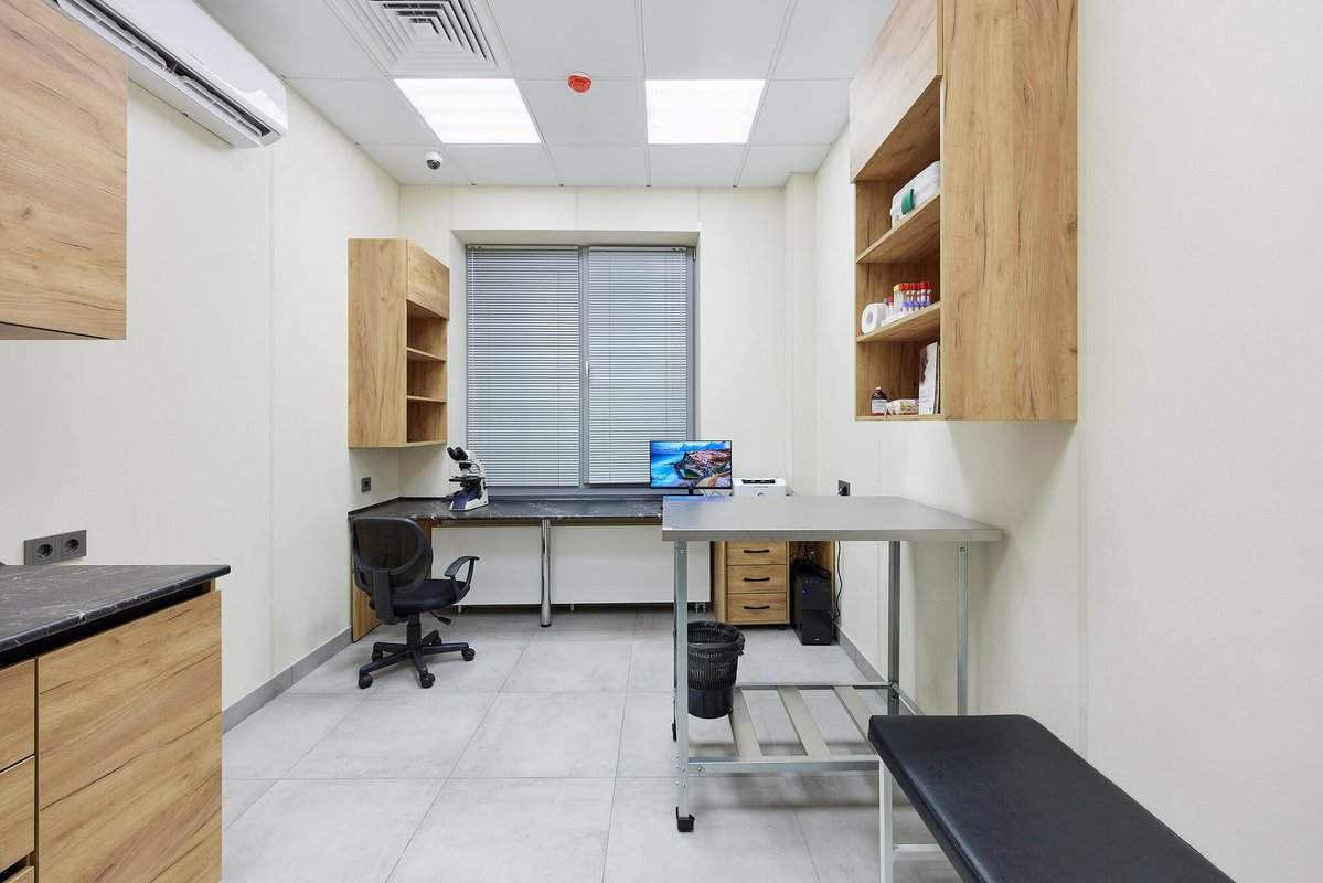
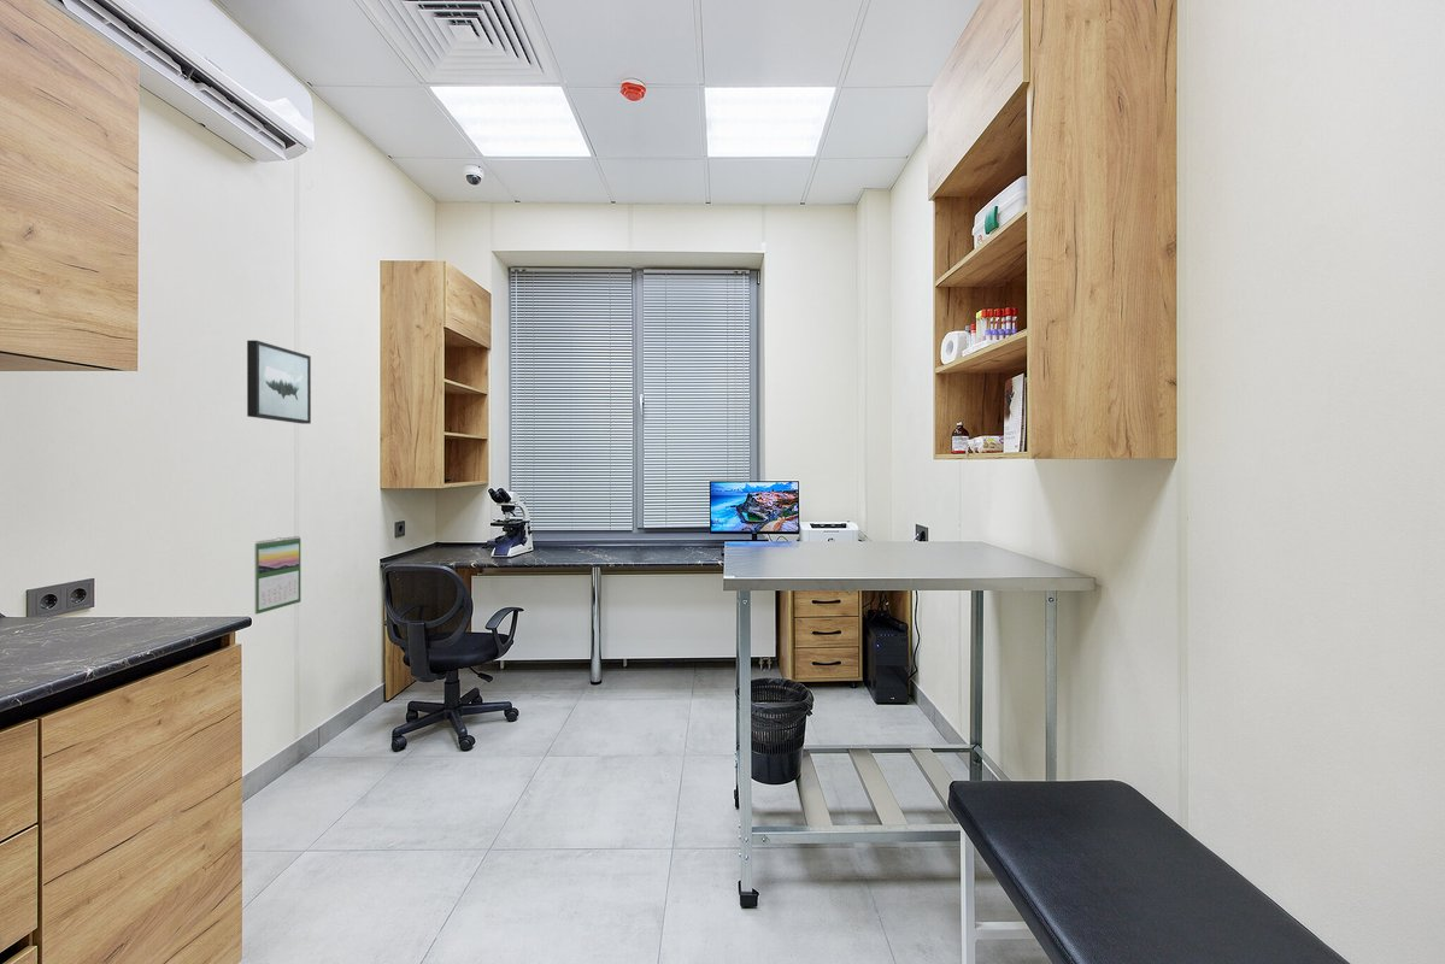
+ calendar [254,535,301,616]
+ wall art [246,339,312,425]
